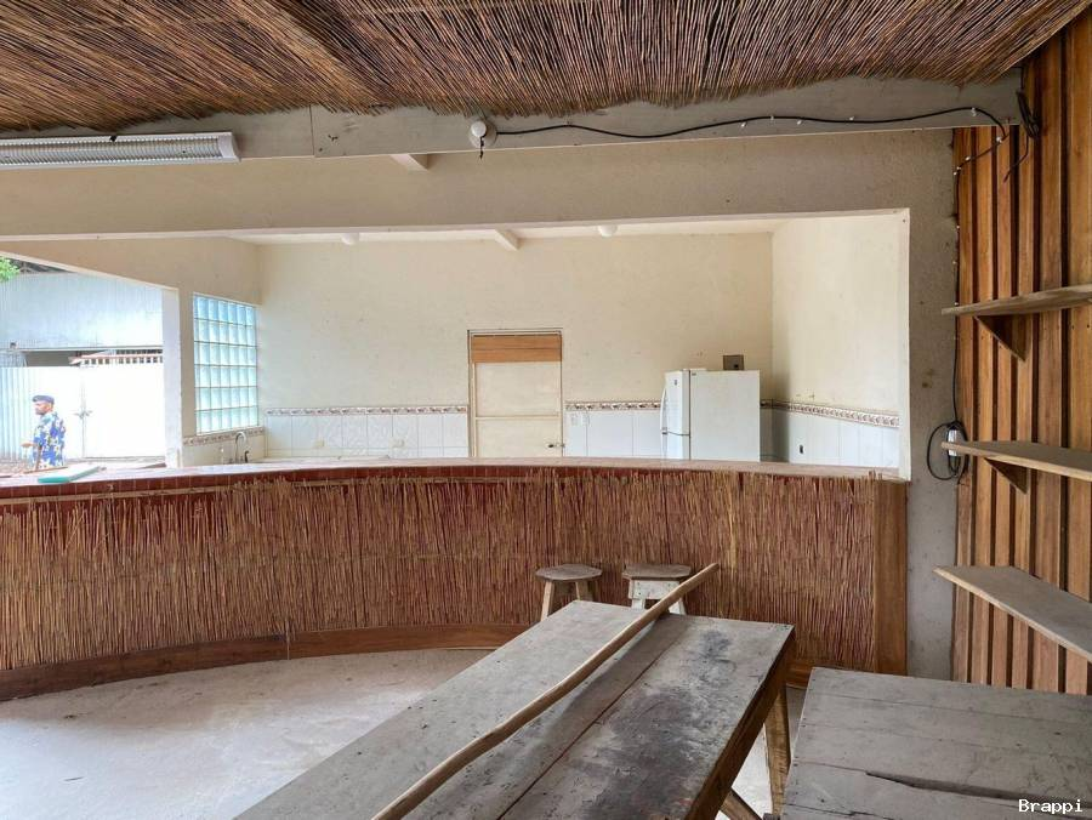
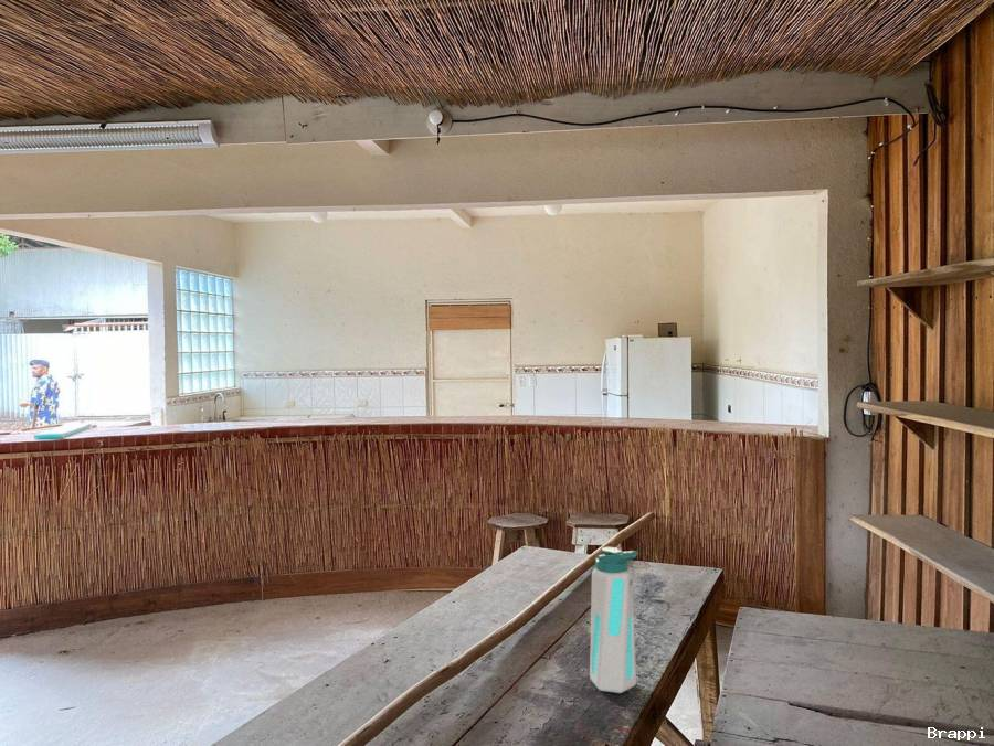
+ water bottle [589,546,639,694]
